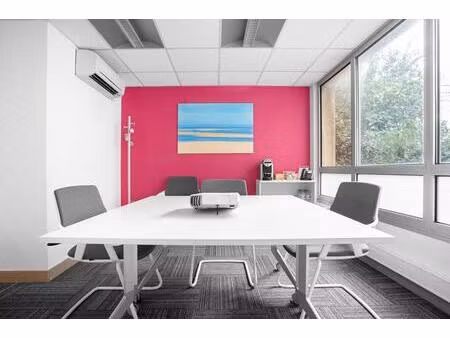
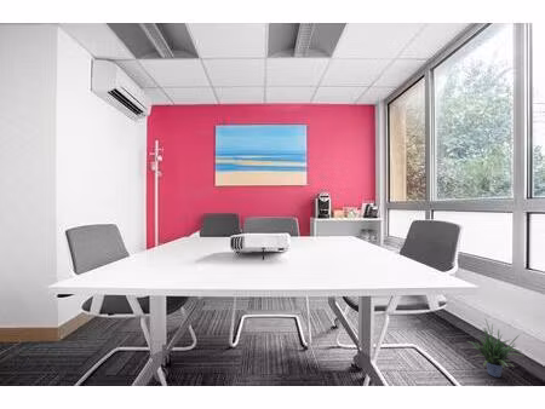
+ potted plant [466,316,526,379]
